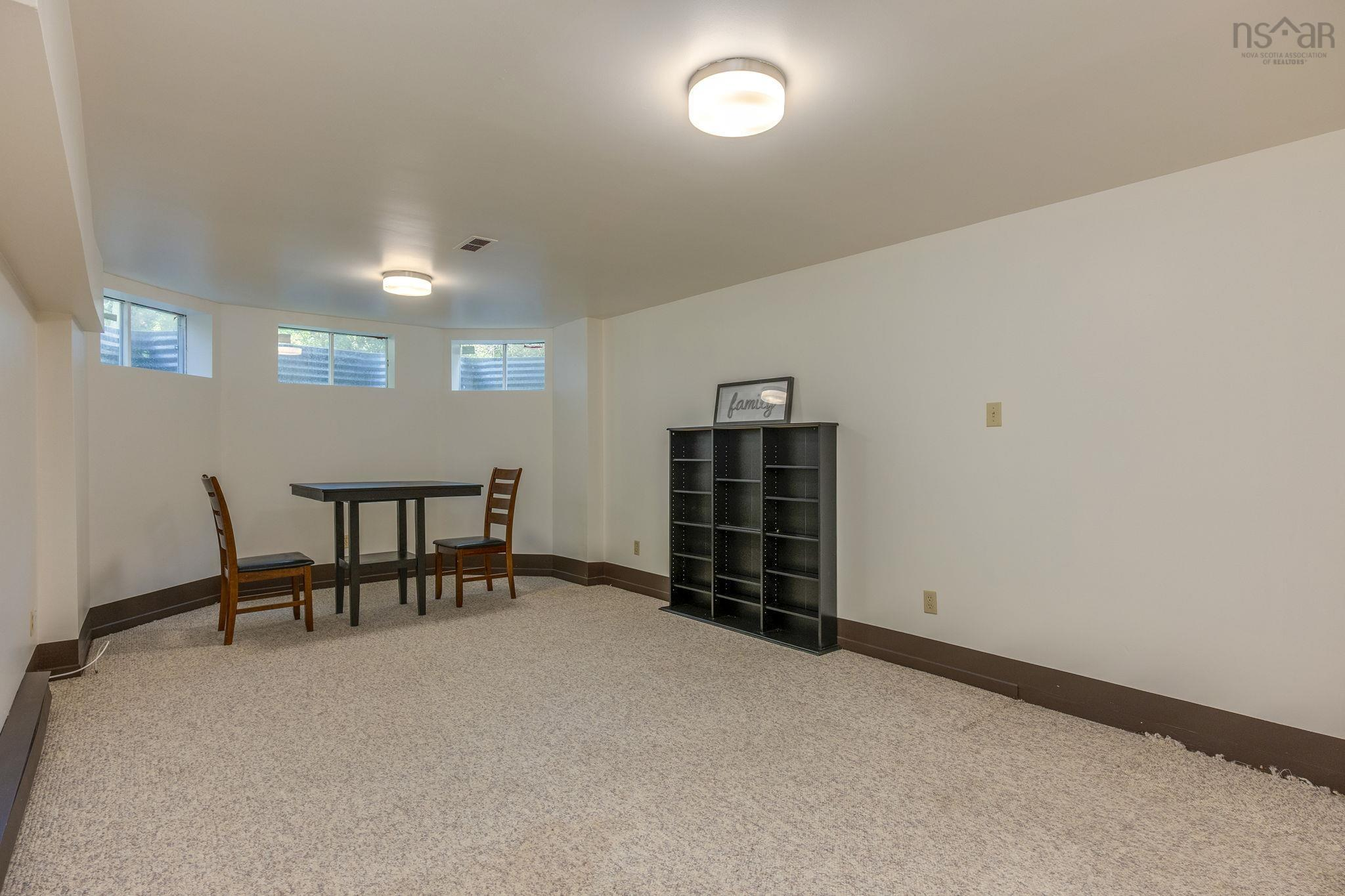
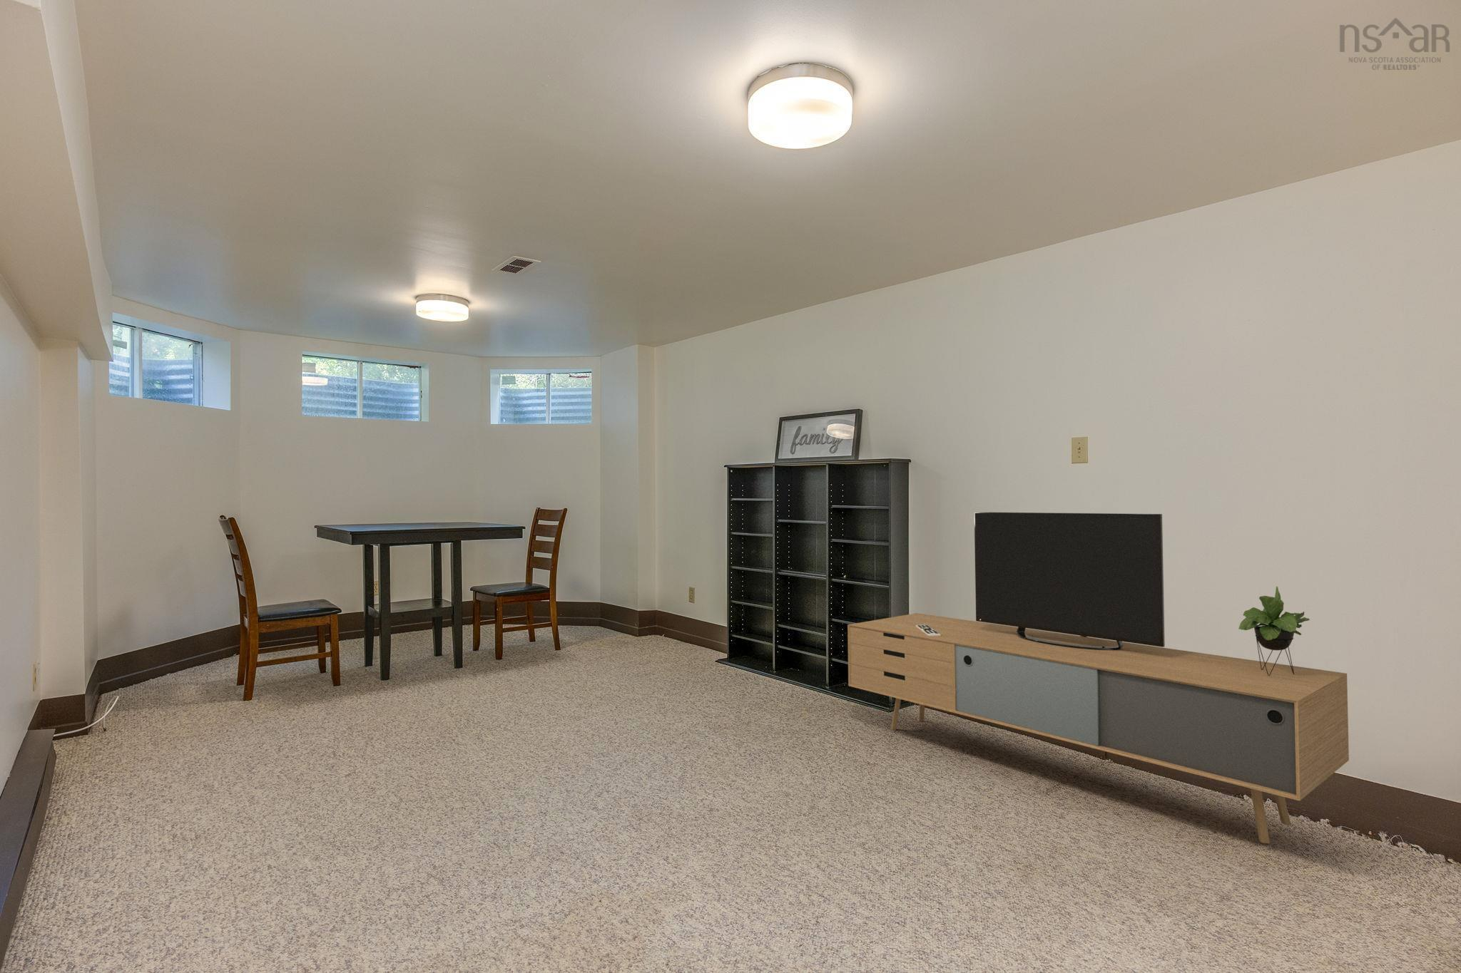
+ media console [847,511,1350,844]
